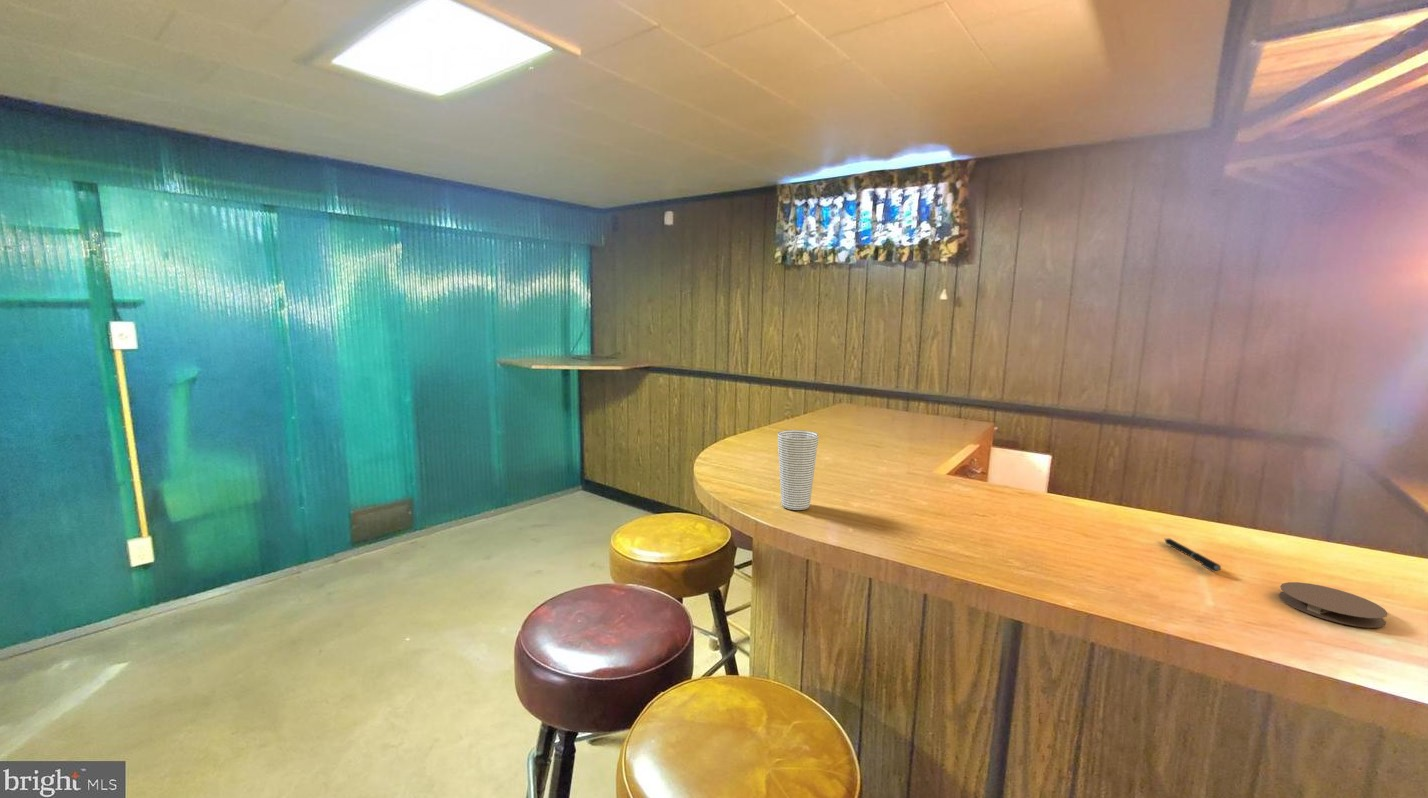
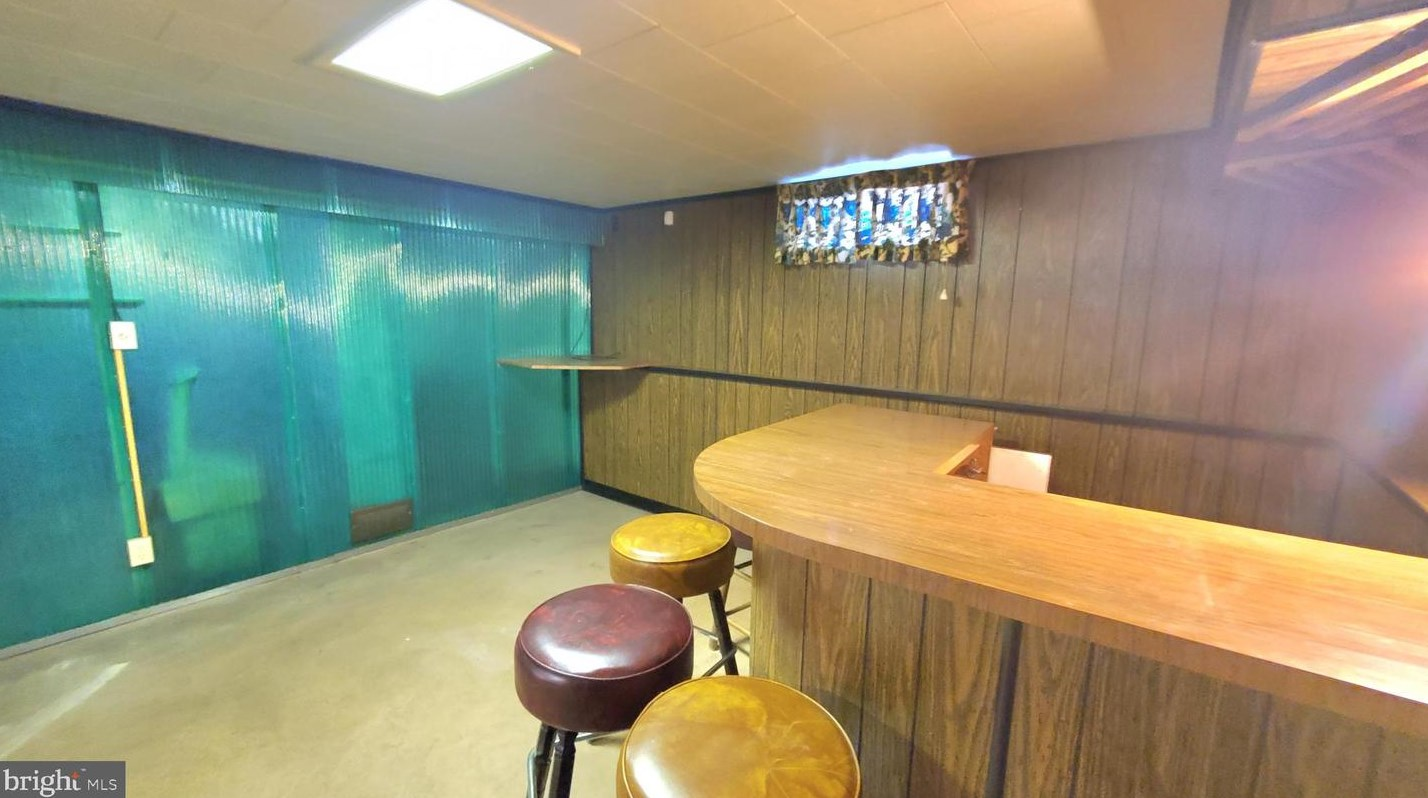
- coaster [1278,581,1389,629]
- cup [777,429,819,511]
- pen [1163,538,1222,573]
